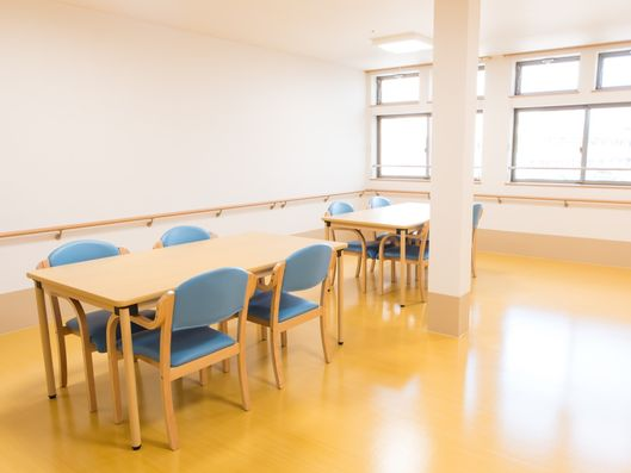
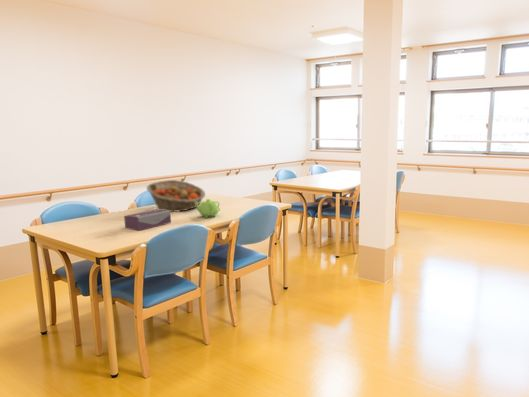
+ teapot [195,198,221,219]
+ tissue box [123,208,172,232]
+ fruit basket [146,179,206,213]
